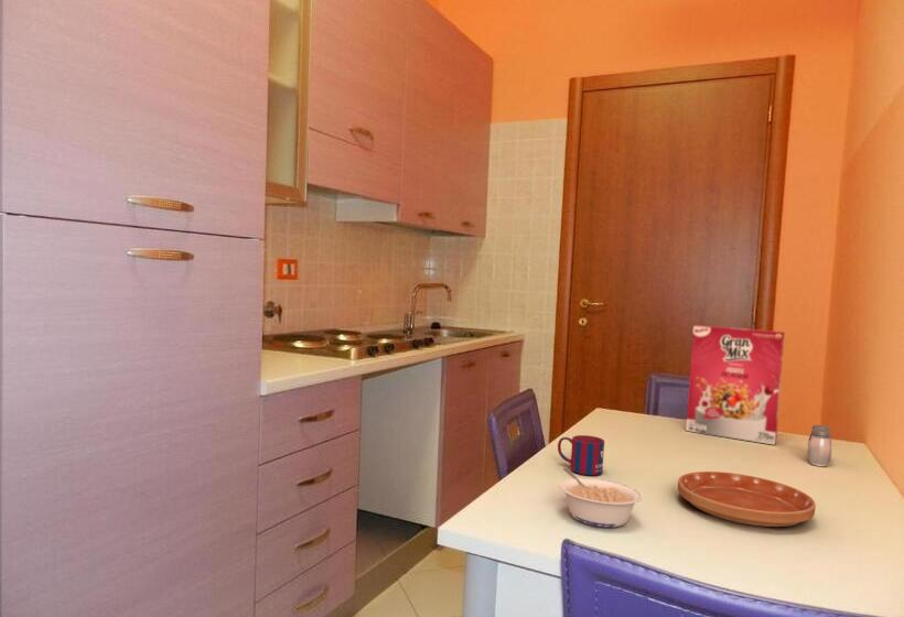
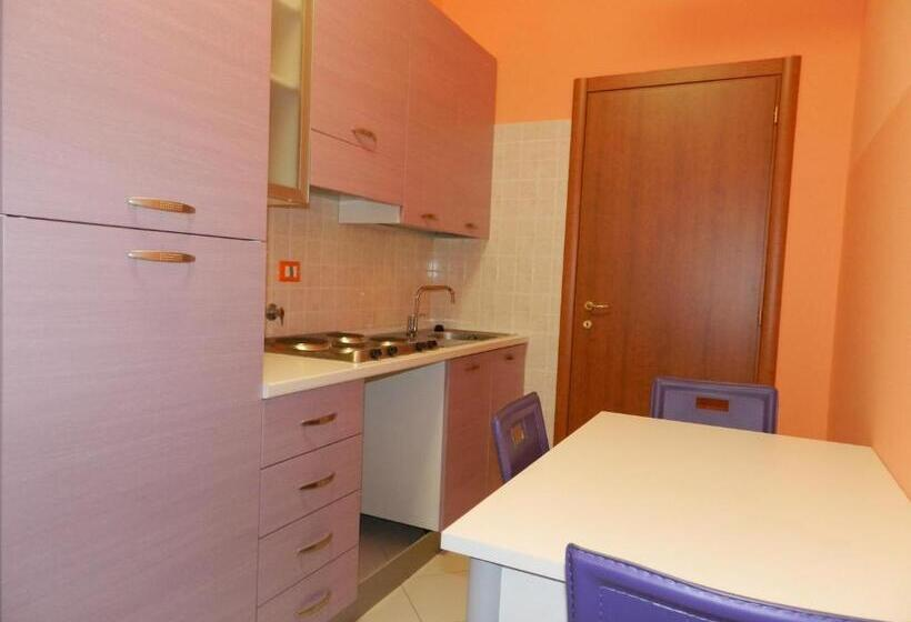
- legume [558,466,643,529]
- saucer [677,470,817,528]
- mug [557,434,605,476]
- cereal box [685,324,786,446]
- salt and pepper shaker [807,424,832,467]
